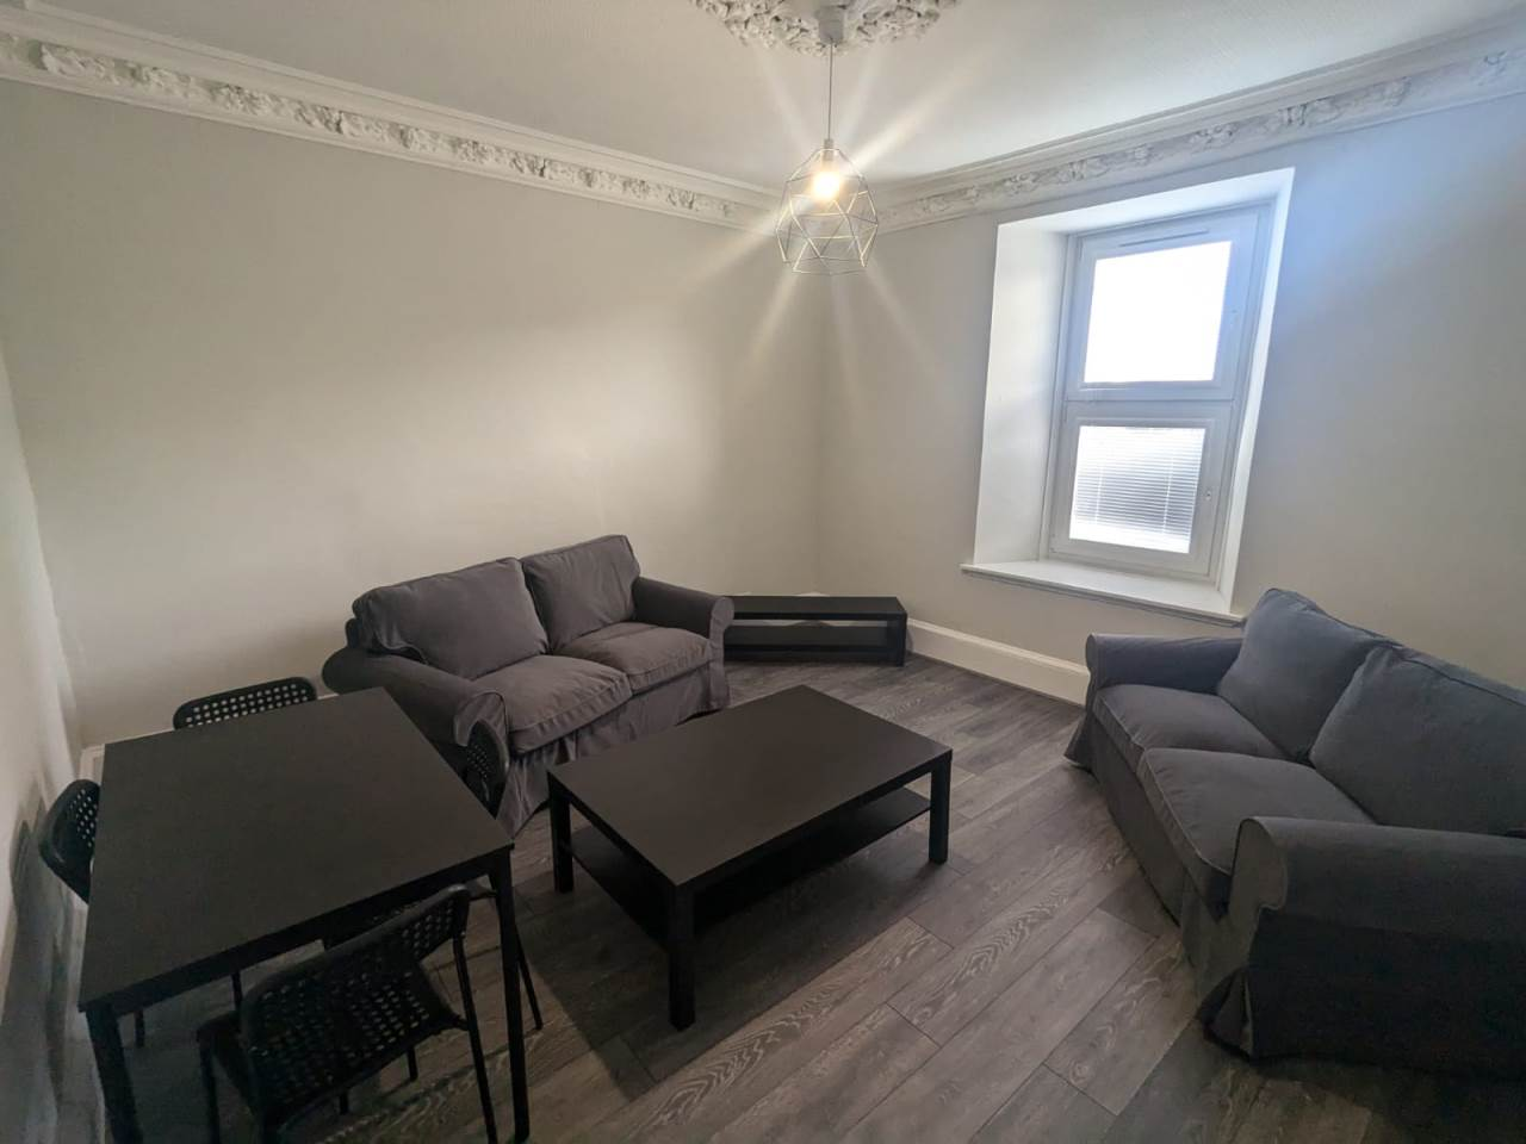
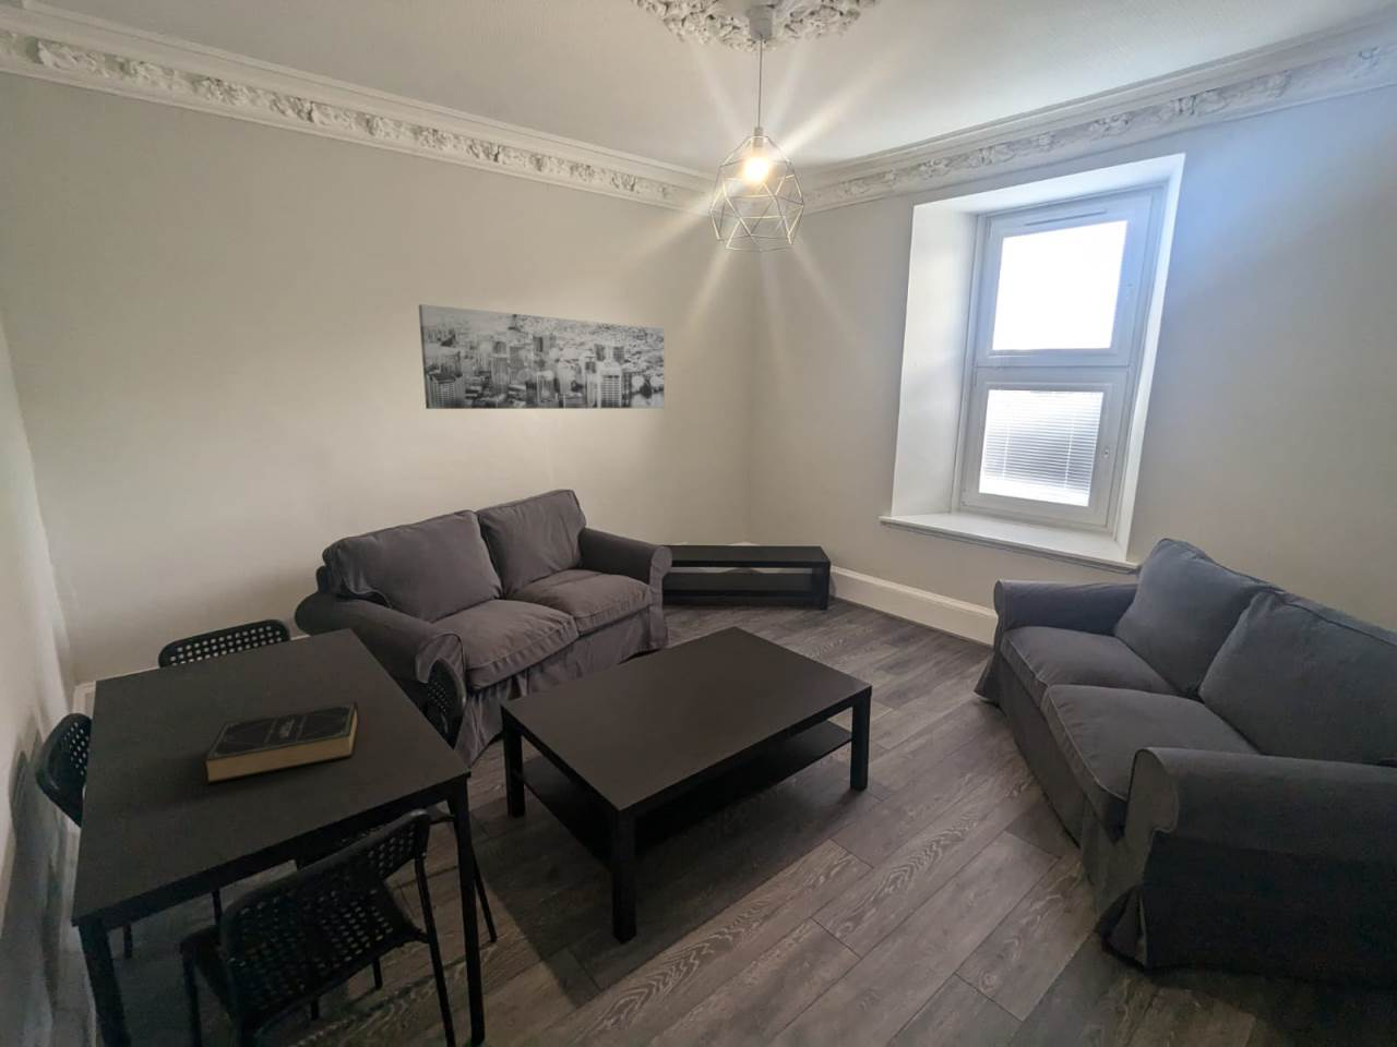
+ book [202,701,360,785]
+ wall art [418,304,664,410]
